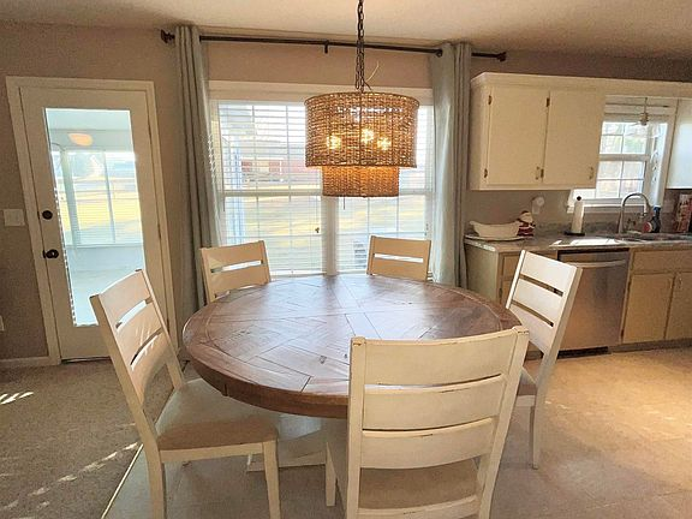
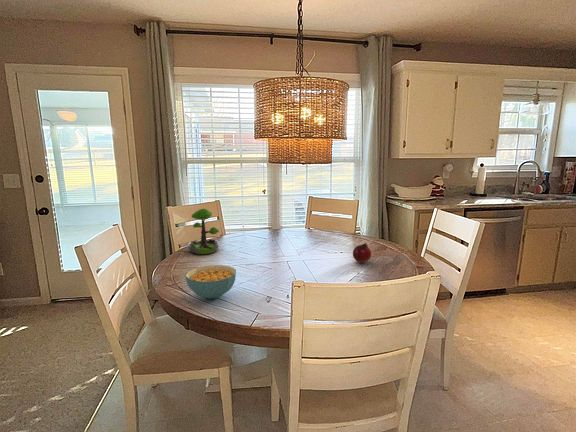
+ fruit [352,242,372,263]
+ plant [188,208,220,255]
+ cereal bowl [184,264,237,300]
